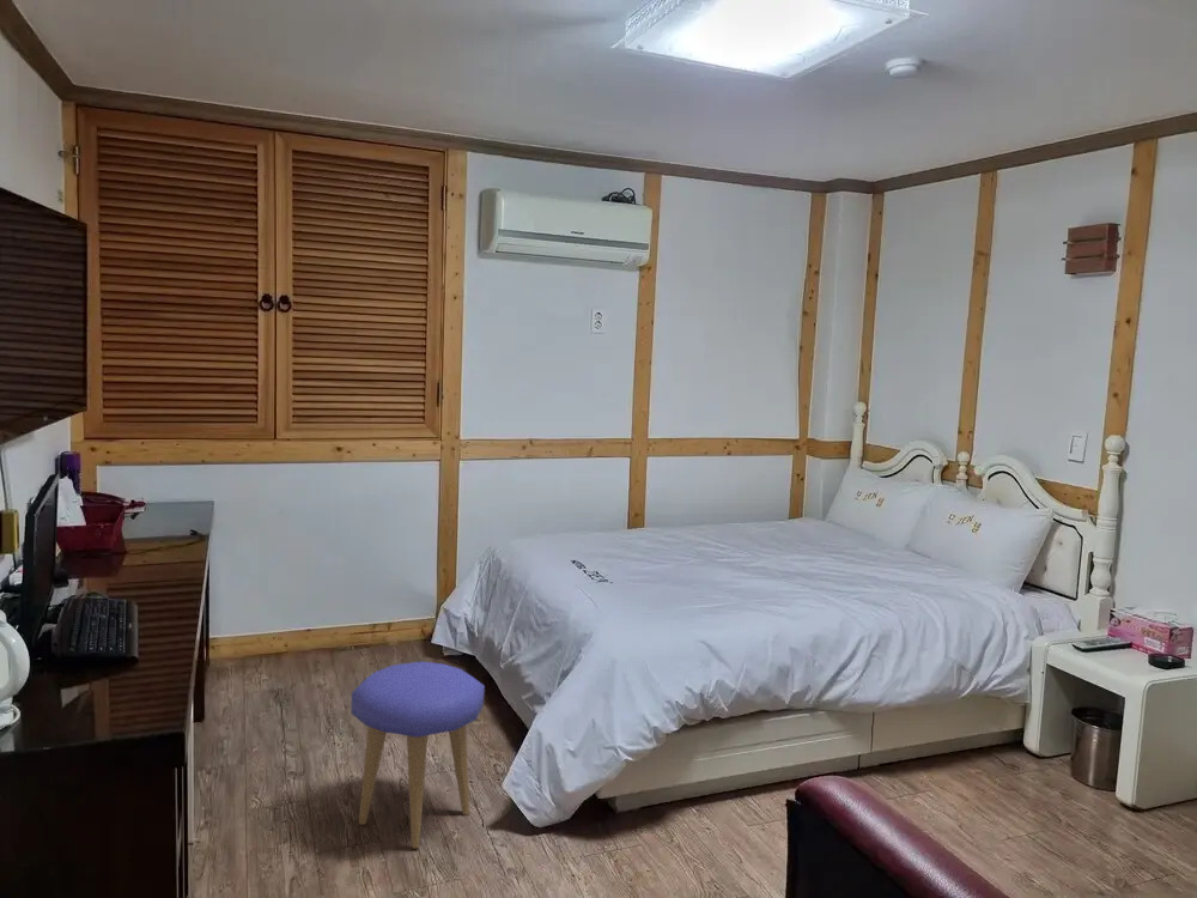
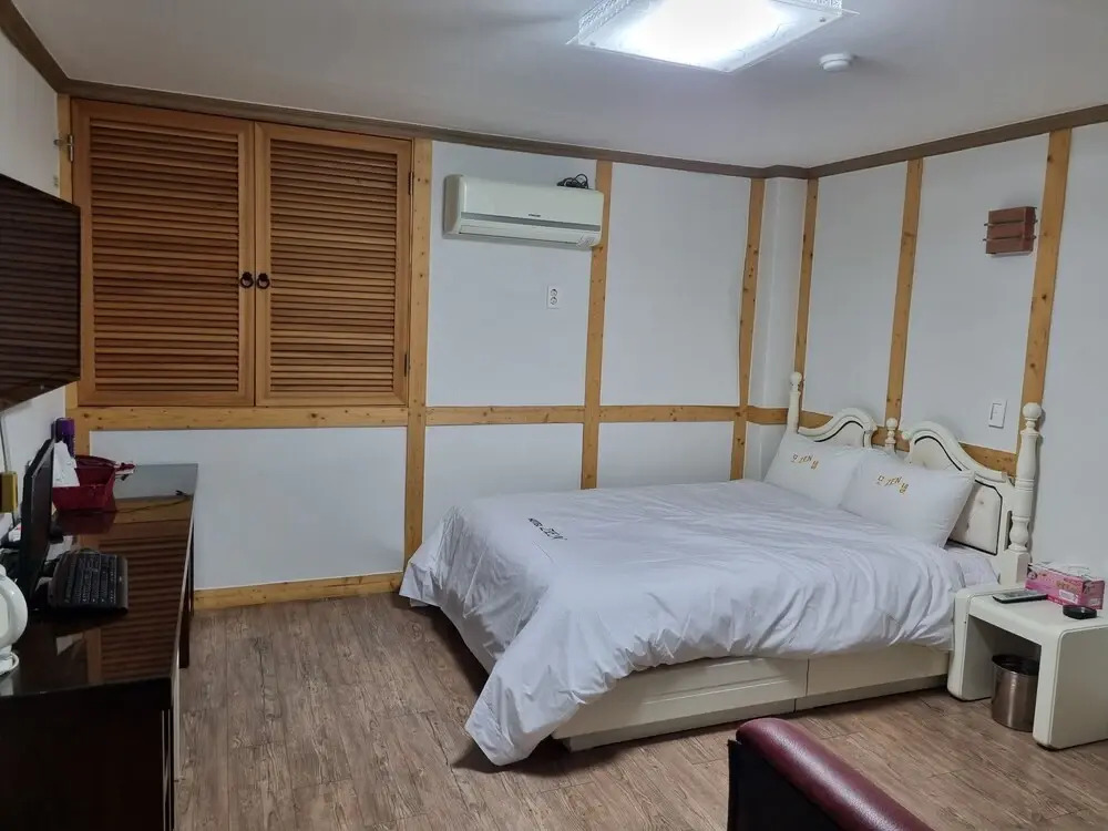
- stool [350,660,486,849]
